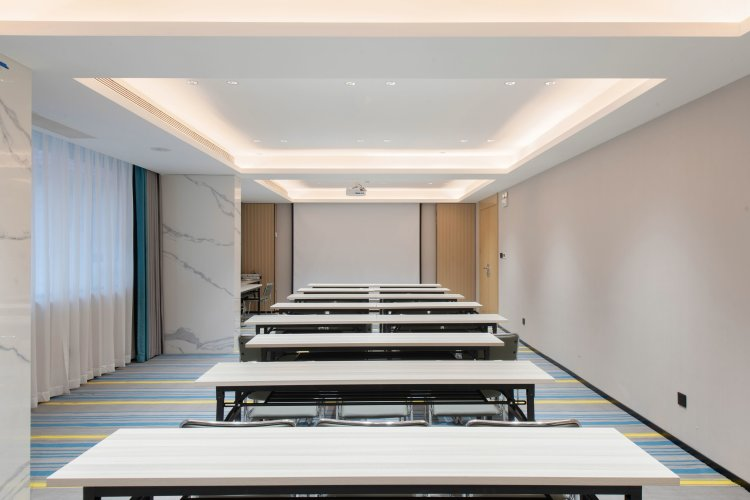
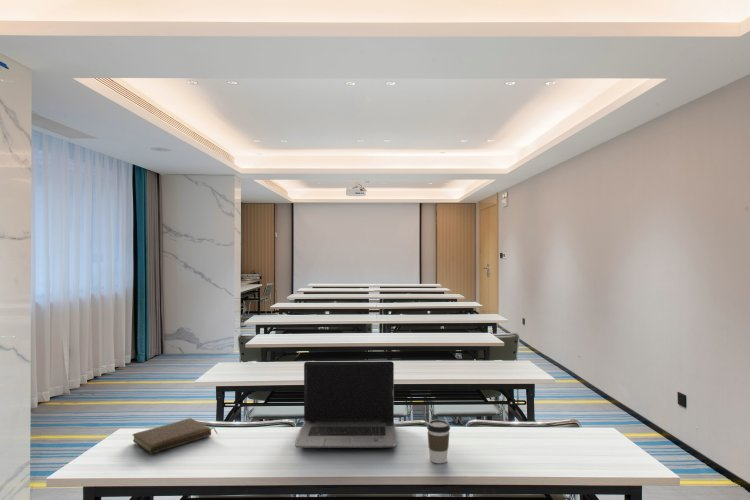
+ laptop computer [294,360,398,449]
+ book [132,417,219,455]
+ coffee cup [426,419,451,464]
